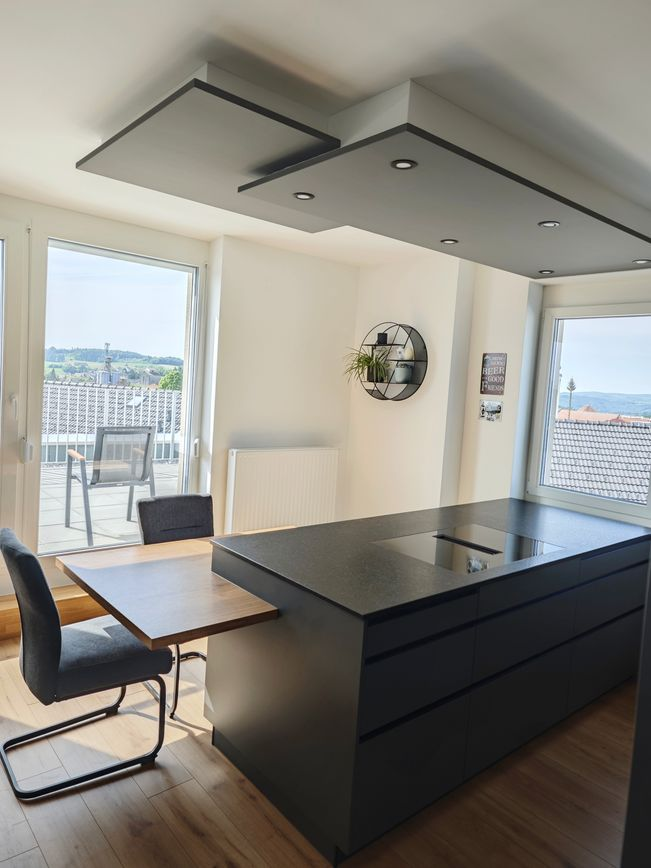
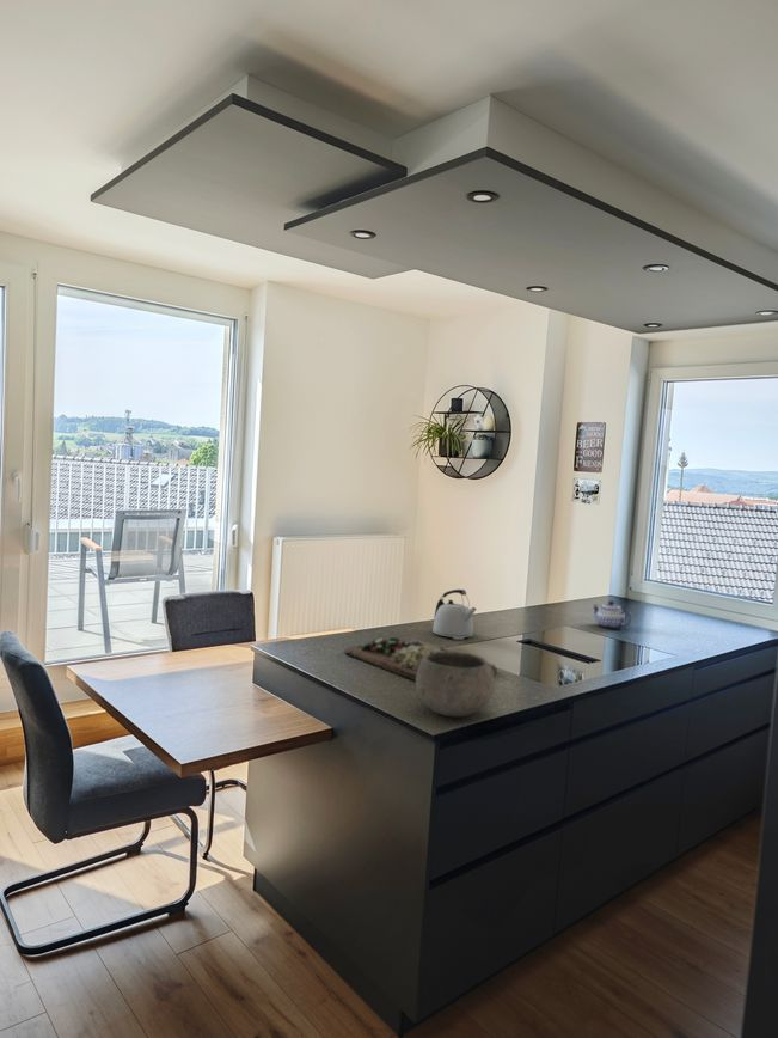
+ teapot [592,599,633,630]
+ bowl [415,651,496,718]
+ kettle [431,588,478,641]
+ cutting board [343,635,498,682]
